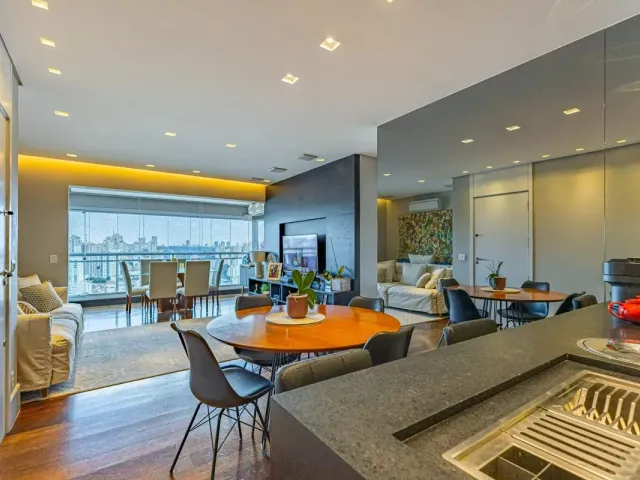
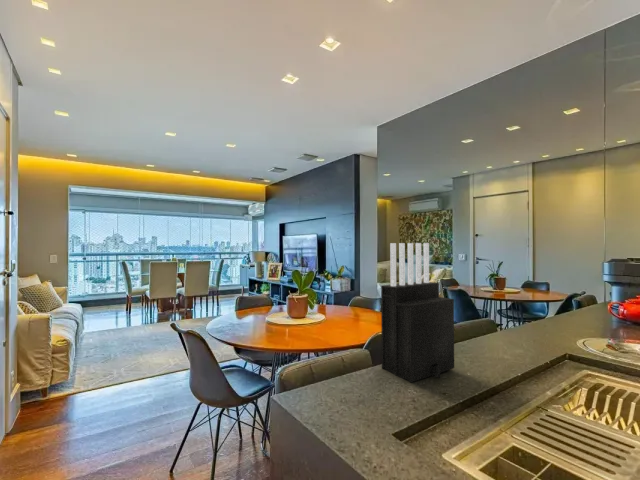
+ knife block [380,242,455,383]
